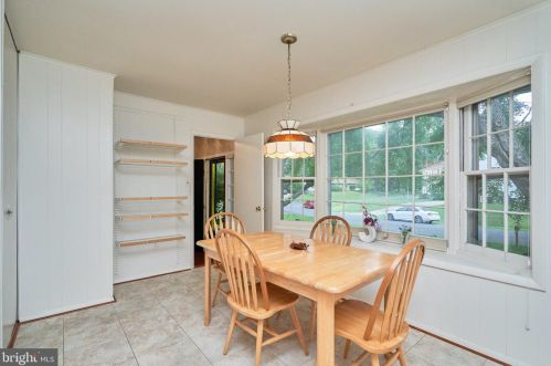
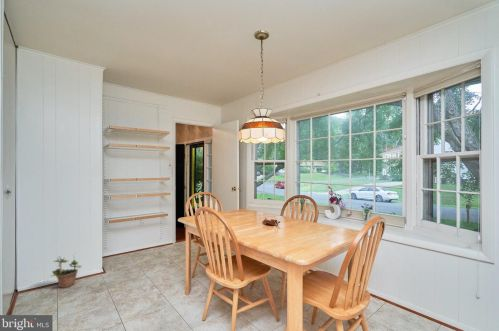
+ potted plant [50,252,82,289]
